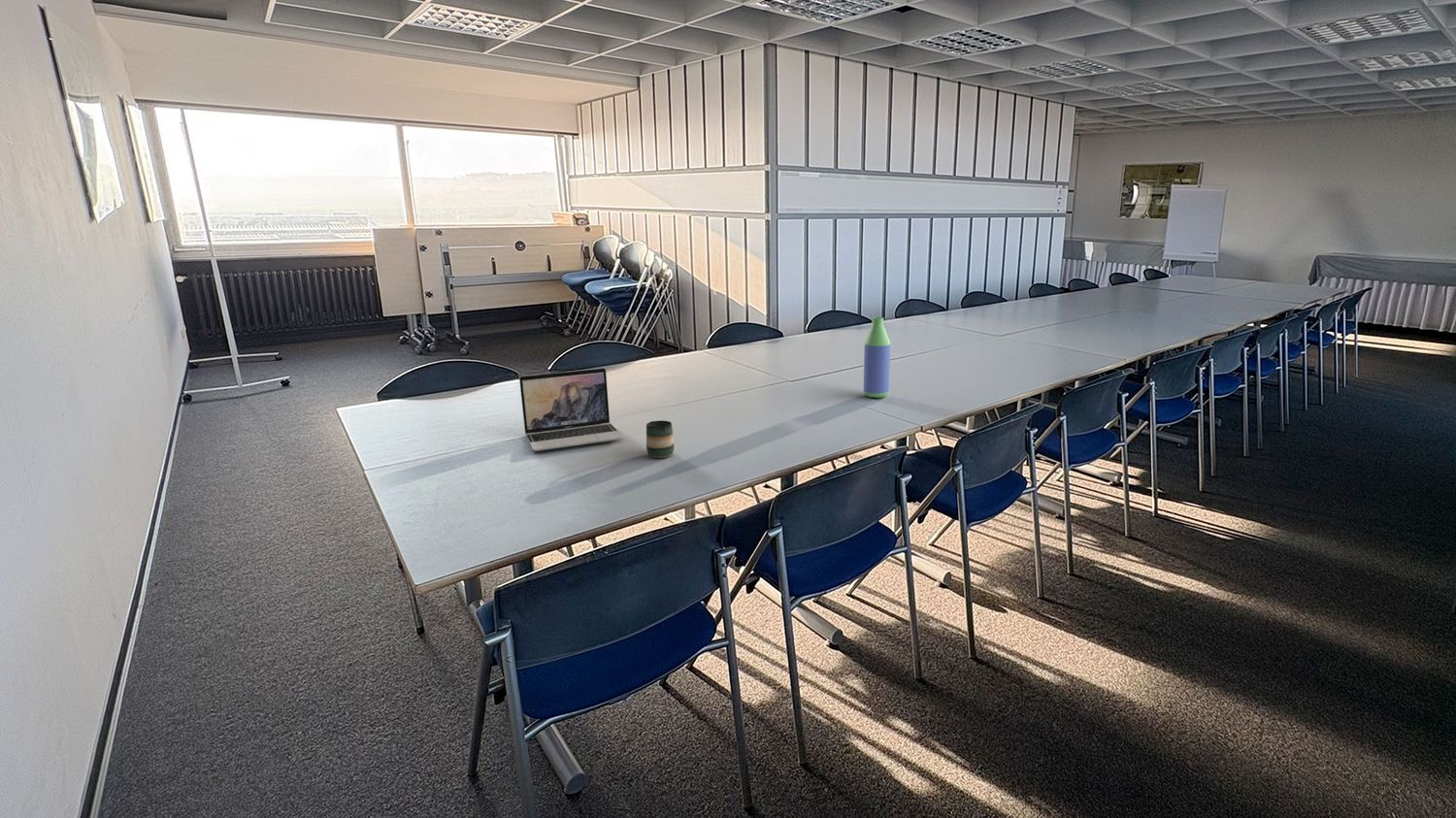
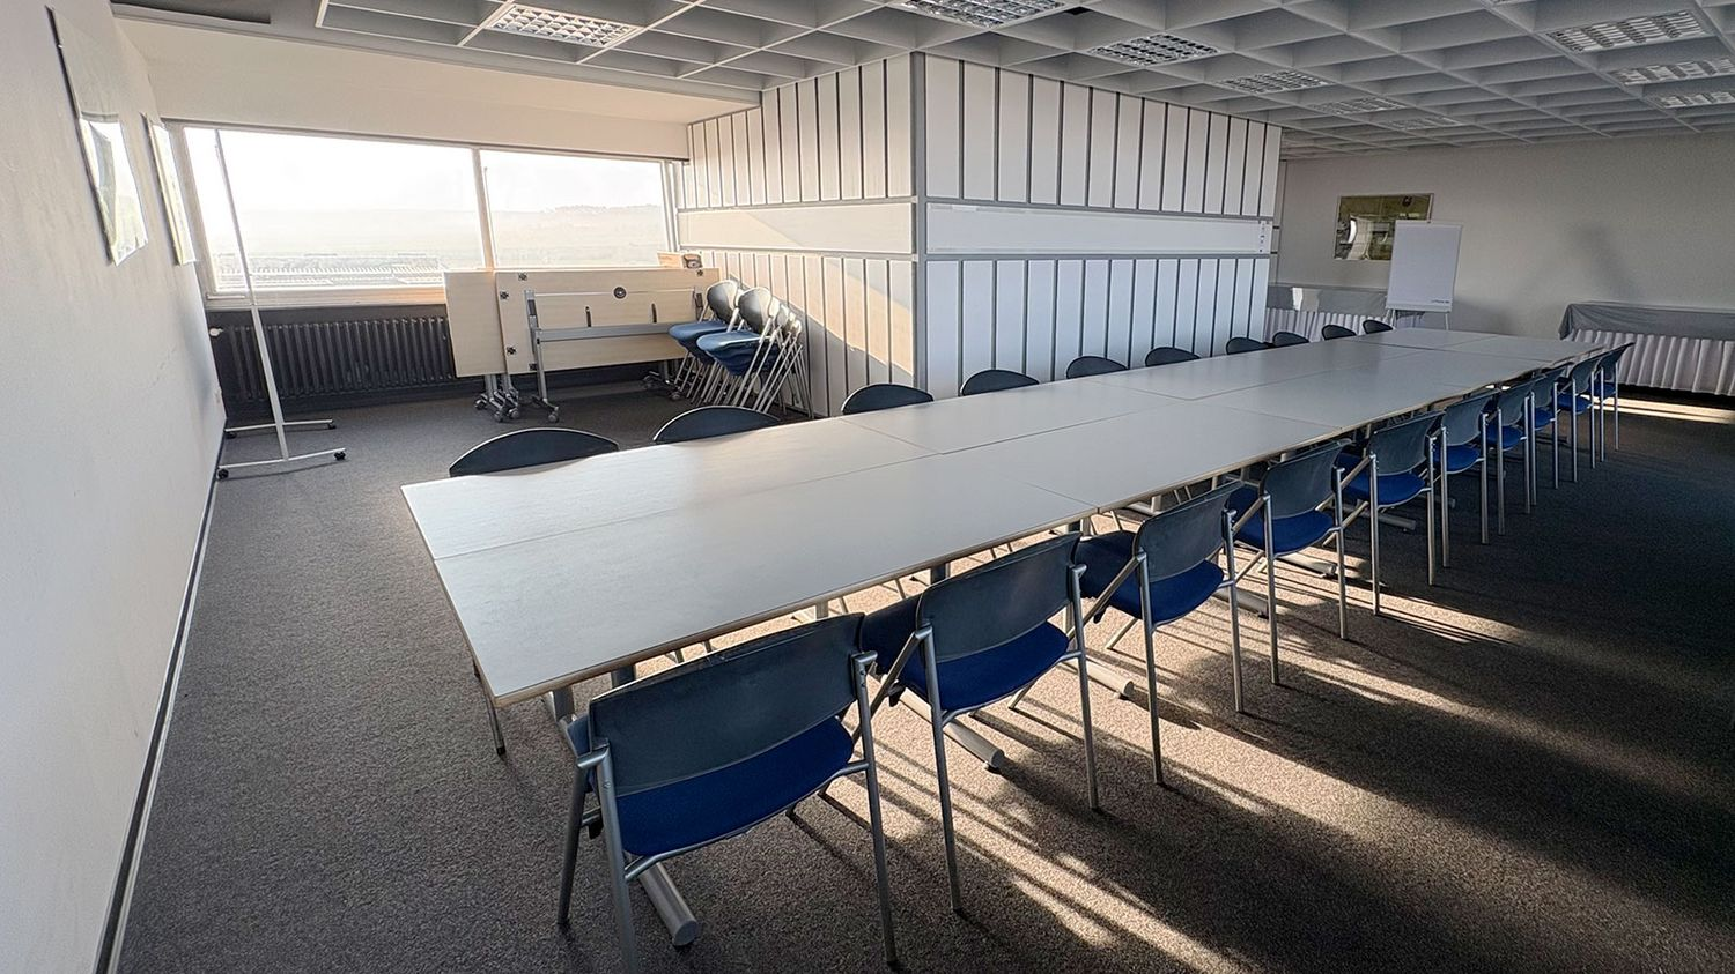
- mug [645,419,676,459]
- bottle [863,316,891,399]
- laptop [518,367,625,452]
